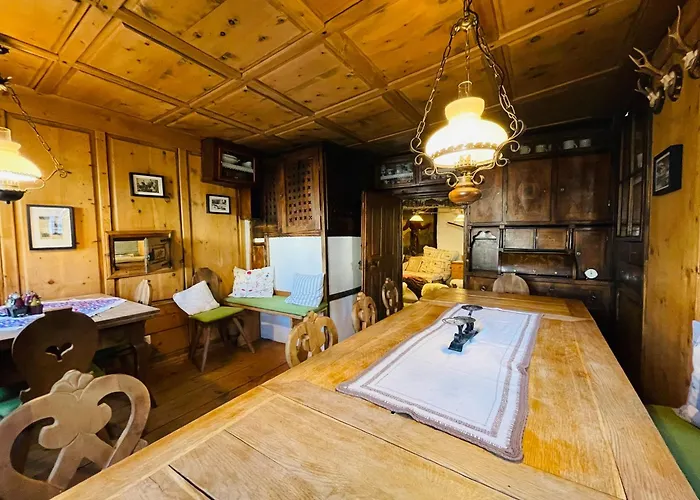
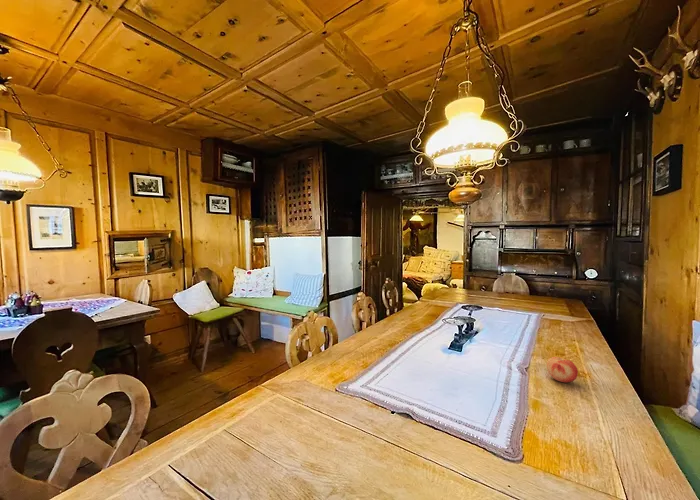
+ fruit [546,356,579,383]
